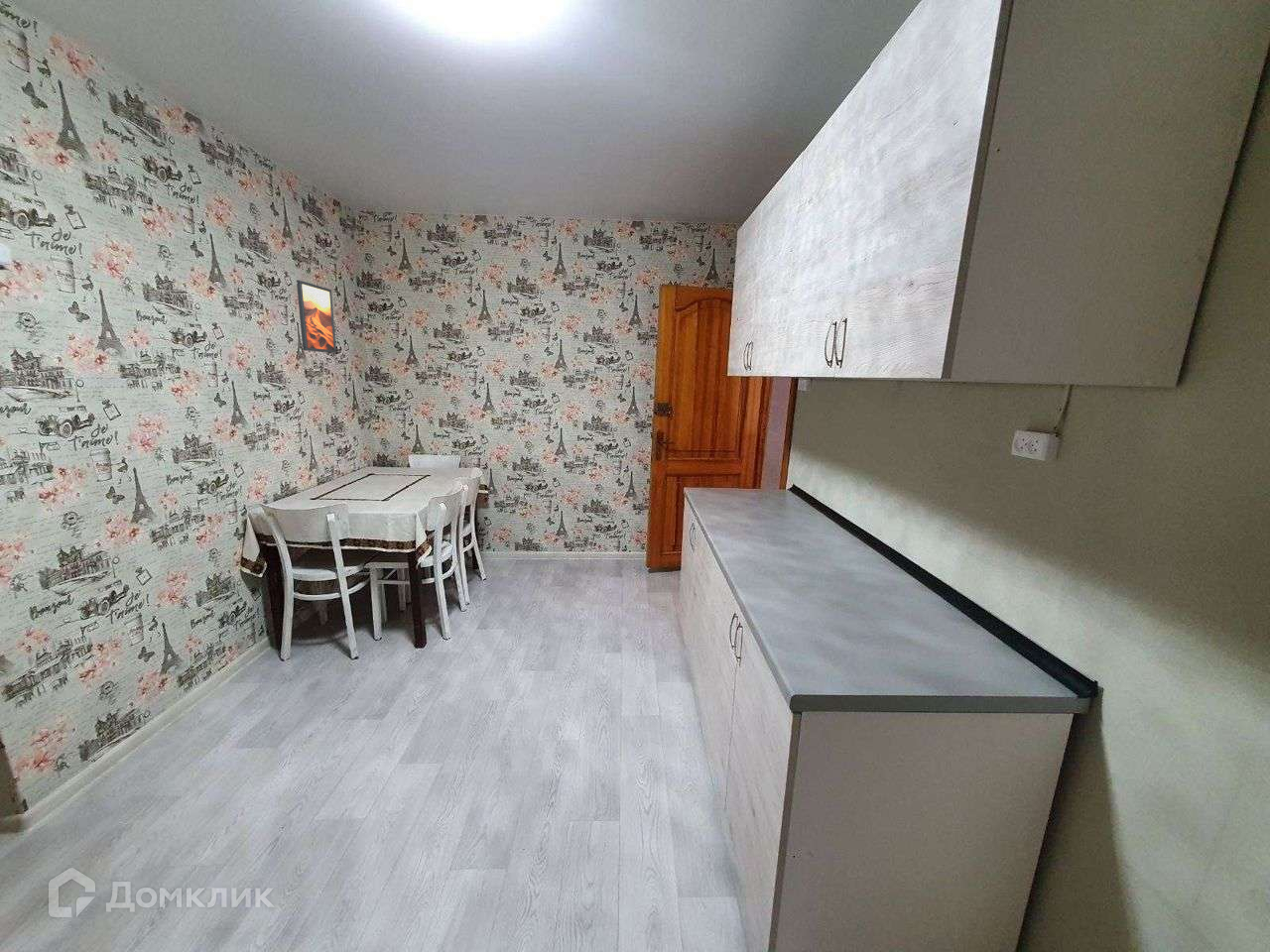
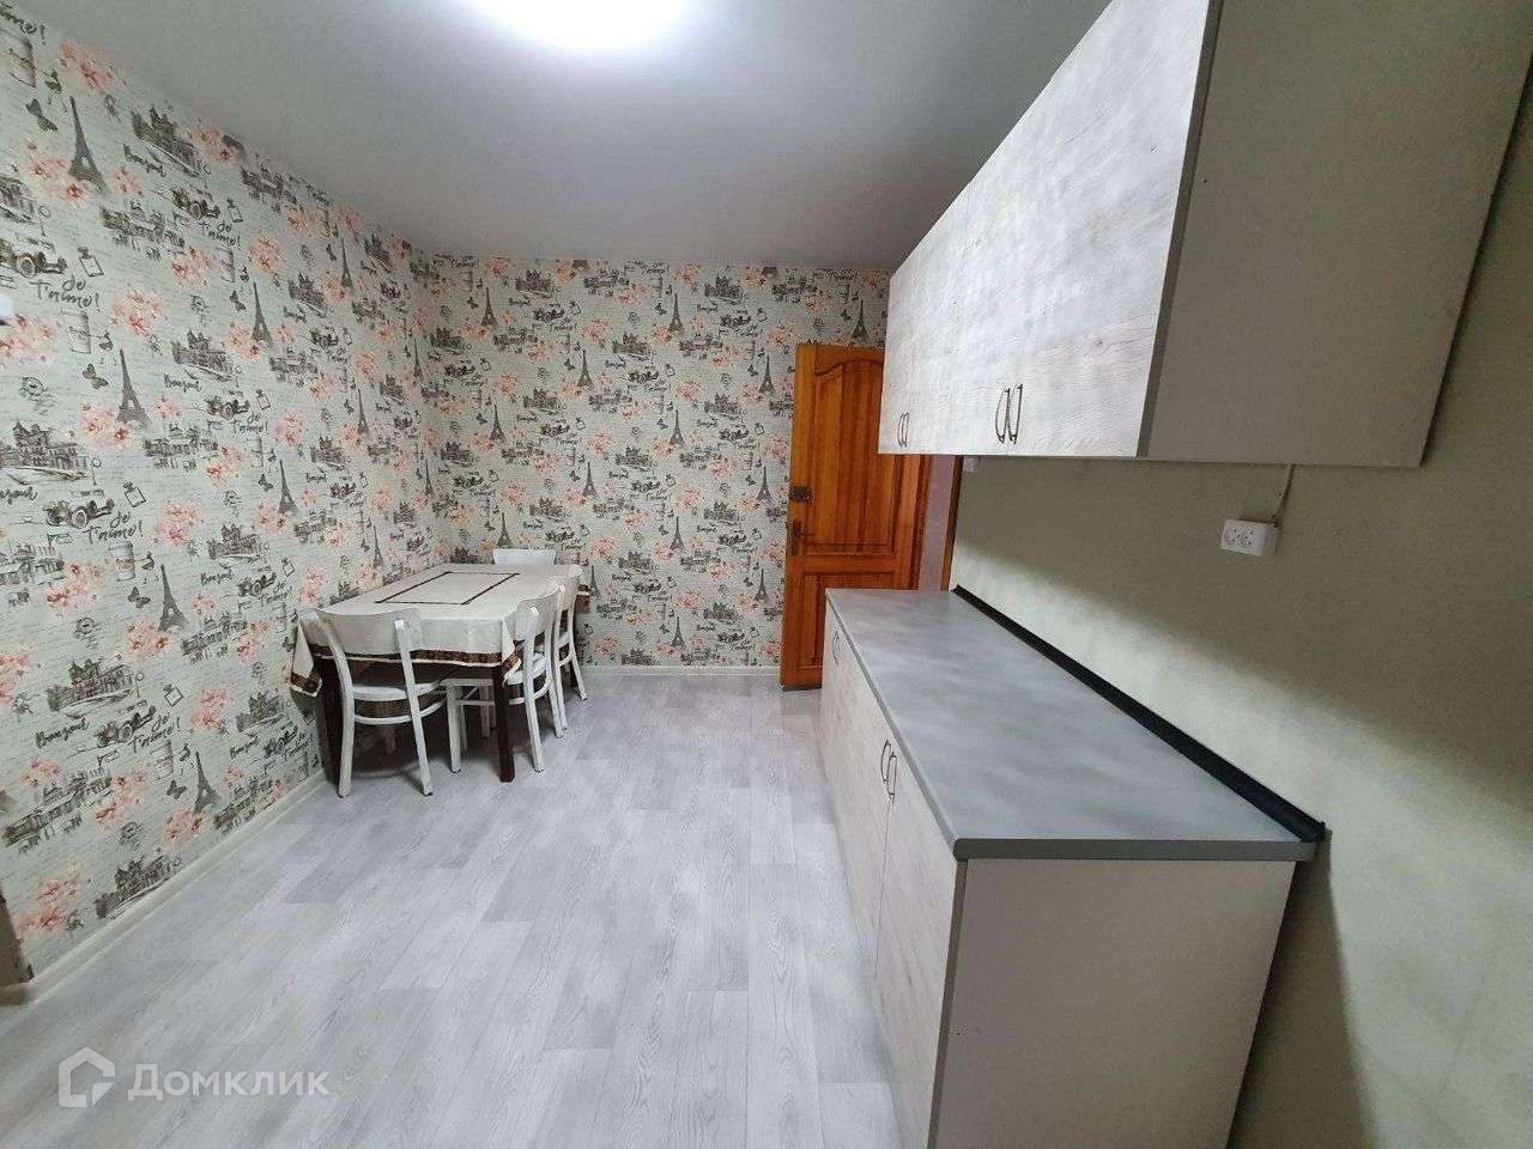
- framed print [296,279,337,354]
